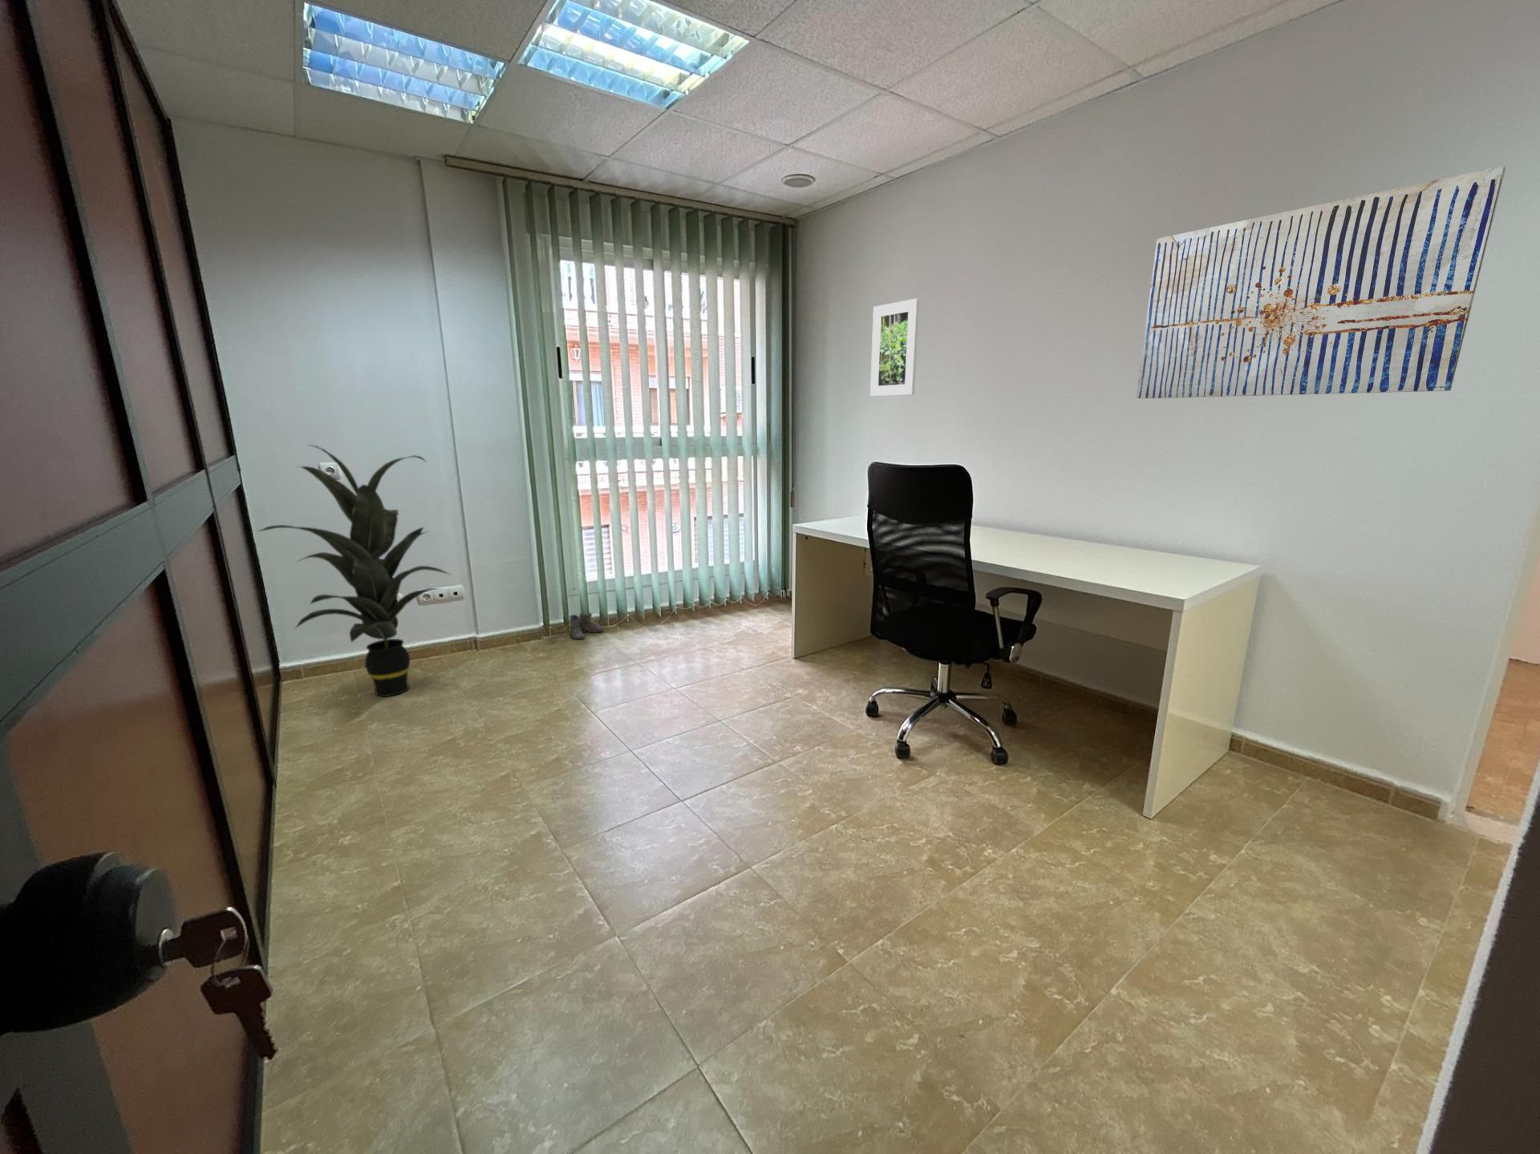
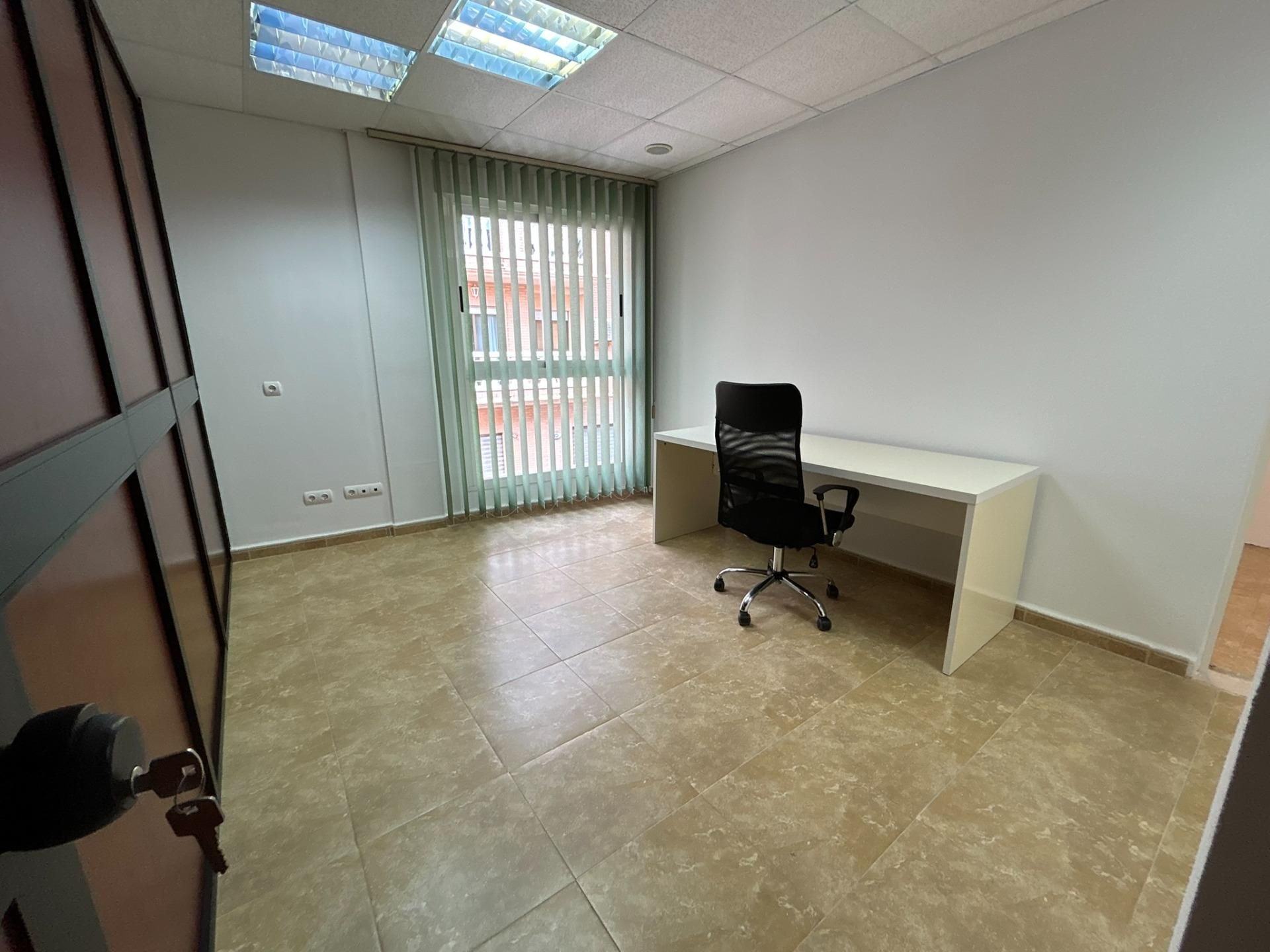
- wall art [1135,165,1506,399]
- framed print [869,297,920,398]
- indoor plant [256,444,451,697]
- boots [565,612,604,640]
